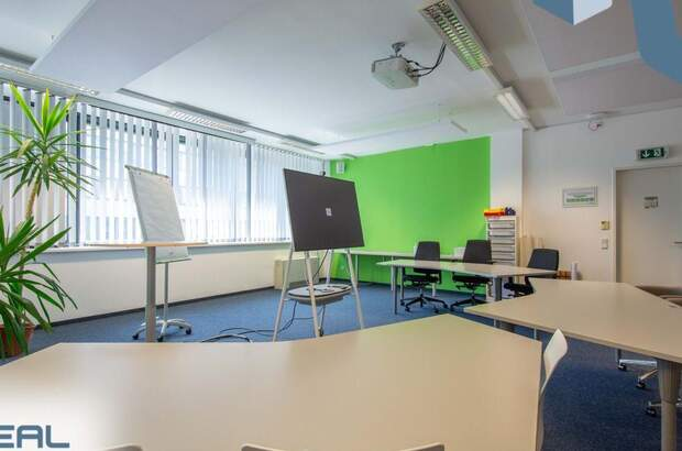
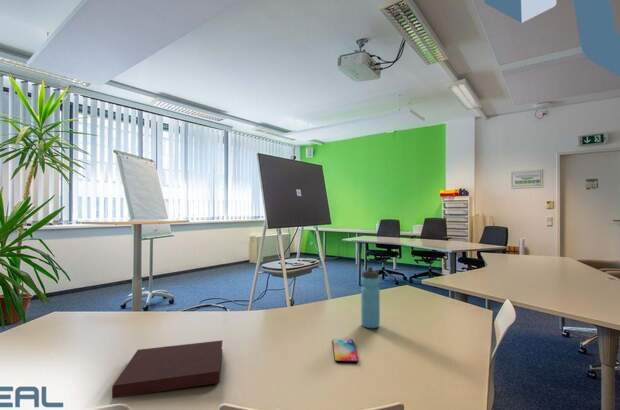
+ smartphone [332,338,359,364]
+ water bottle [360,266,381,329]
+ notebook [111,339,224,399]
